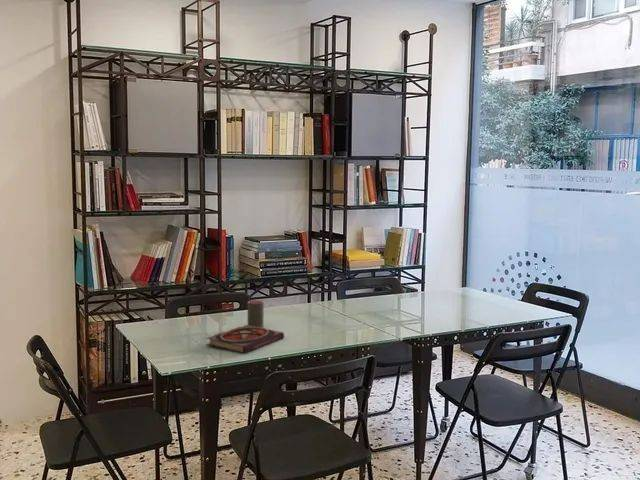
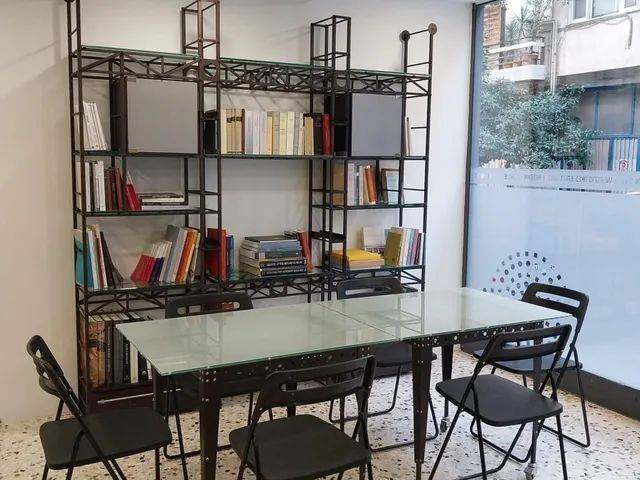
- book [205,324,285,354]
- cup [247,299,265,328]
